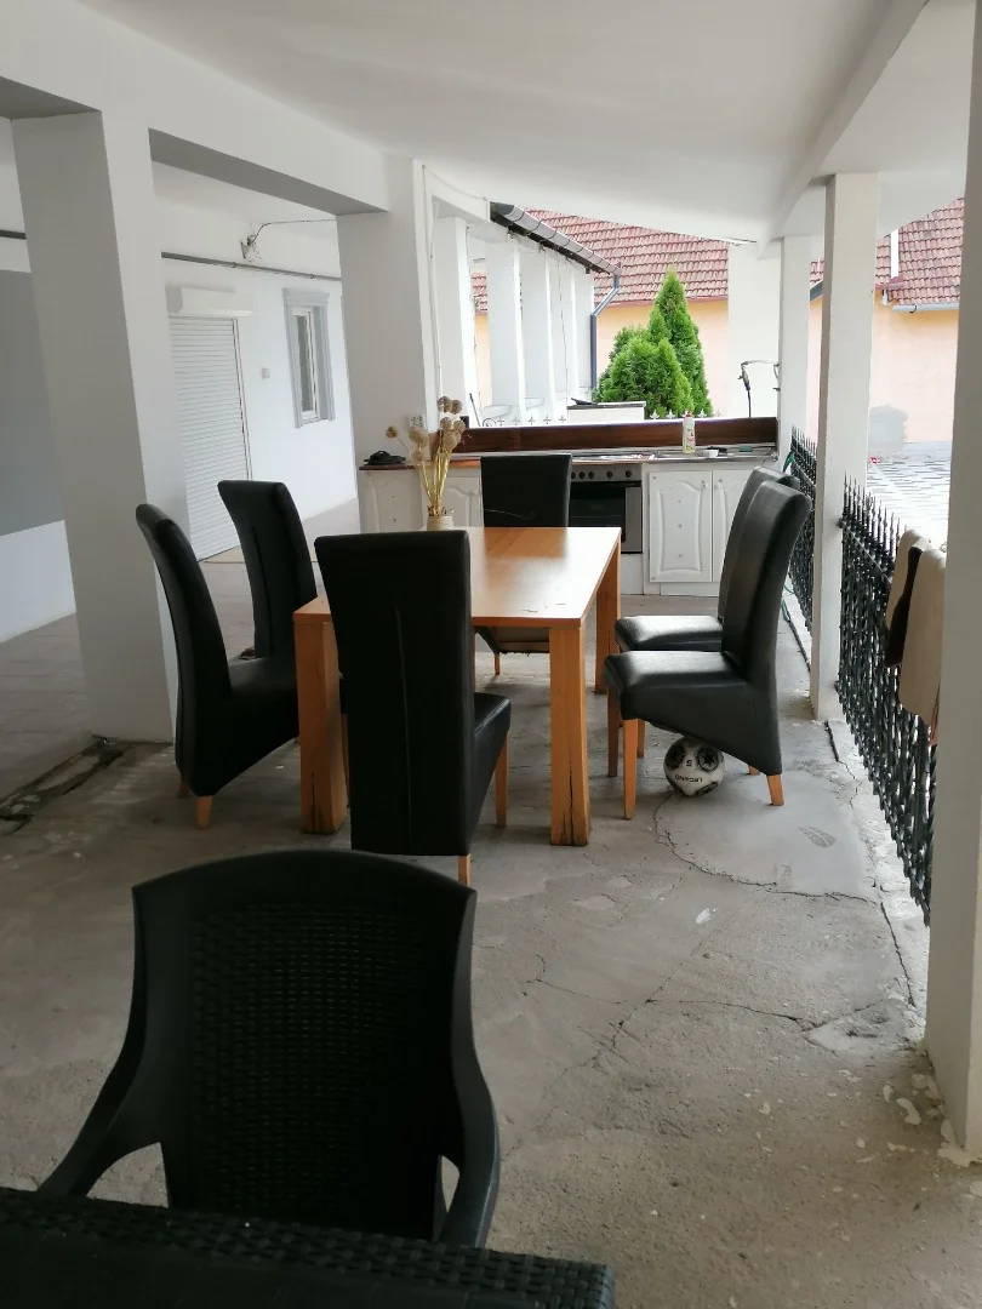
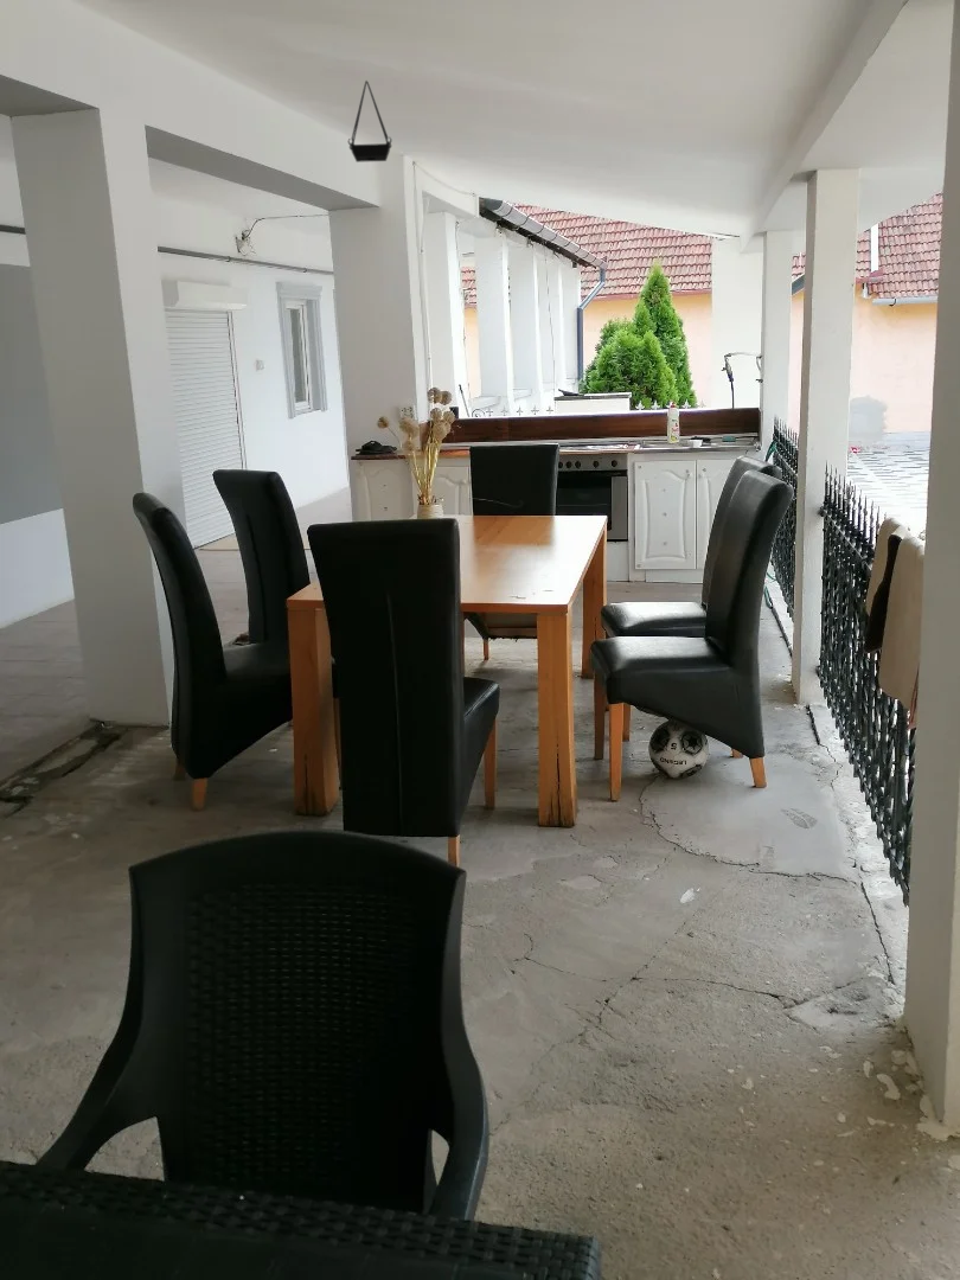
+ hanging planter [347,79,393,164]
